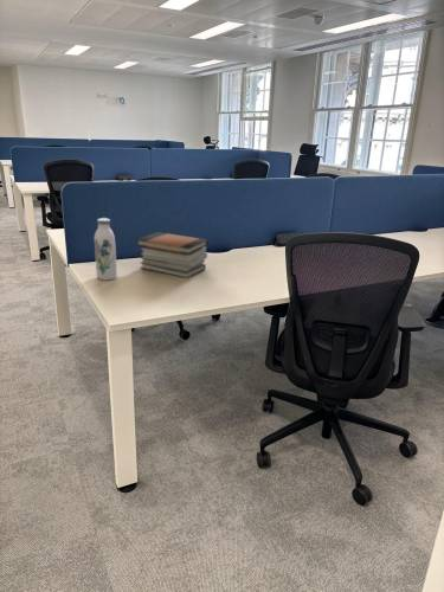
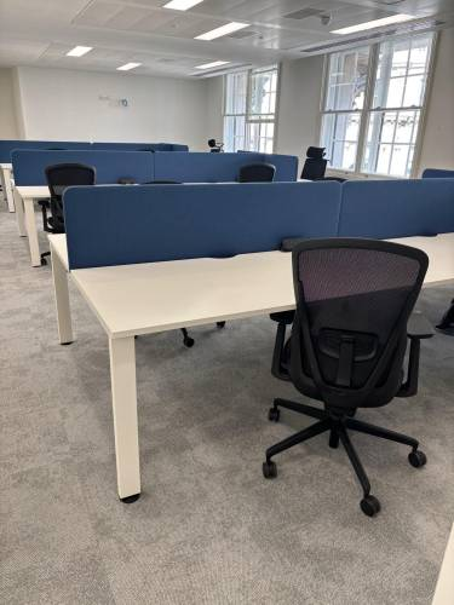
- water bottle [94,217,118,282]
- book stack [135,231,210,279]
